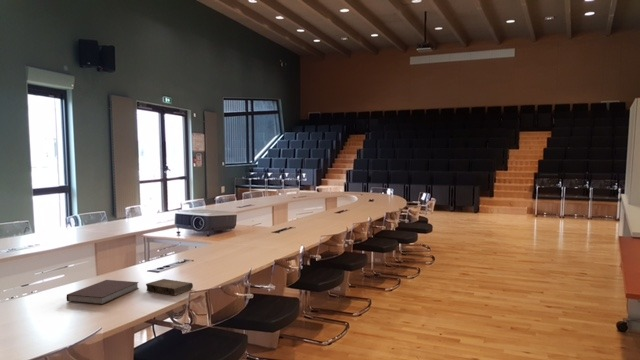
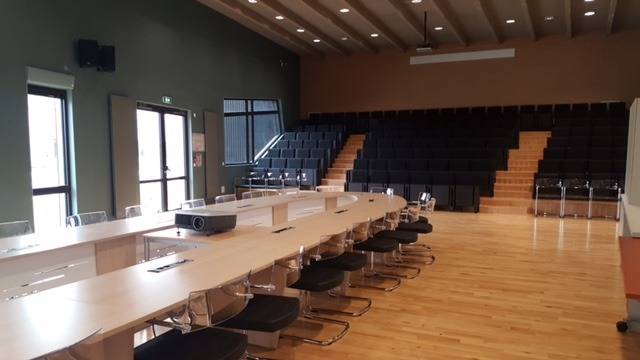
- notebook [66,279,140,305]
- book [145,278,194,297]
